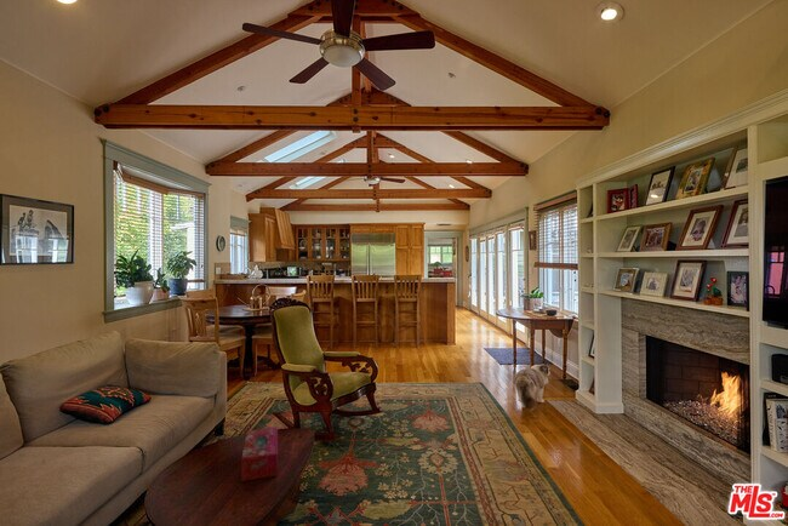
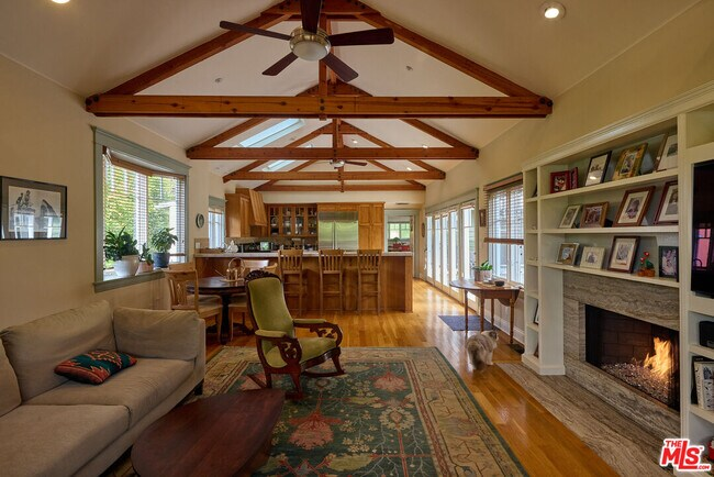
- tissue box [240,427,279,482]
